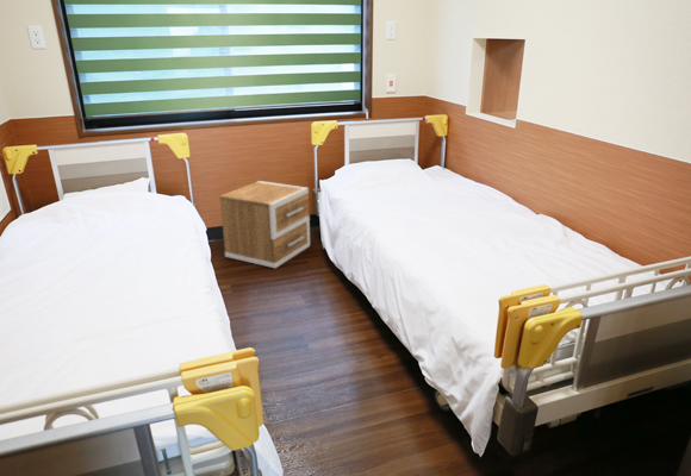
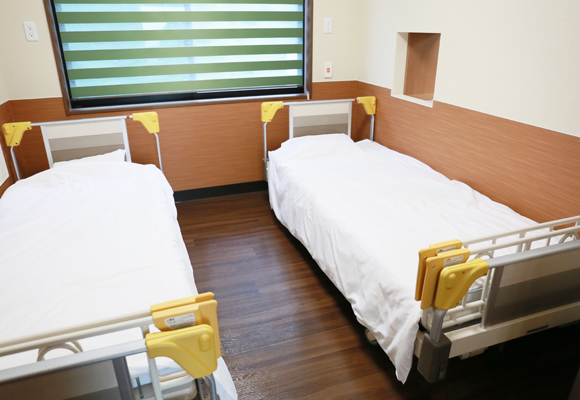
- nightstand [218,180,311,269]
